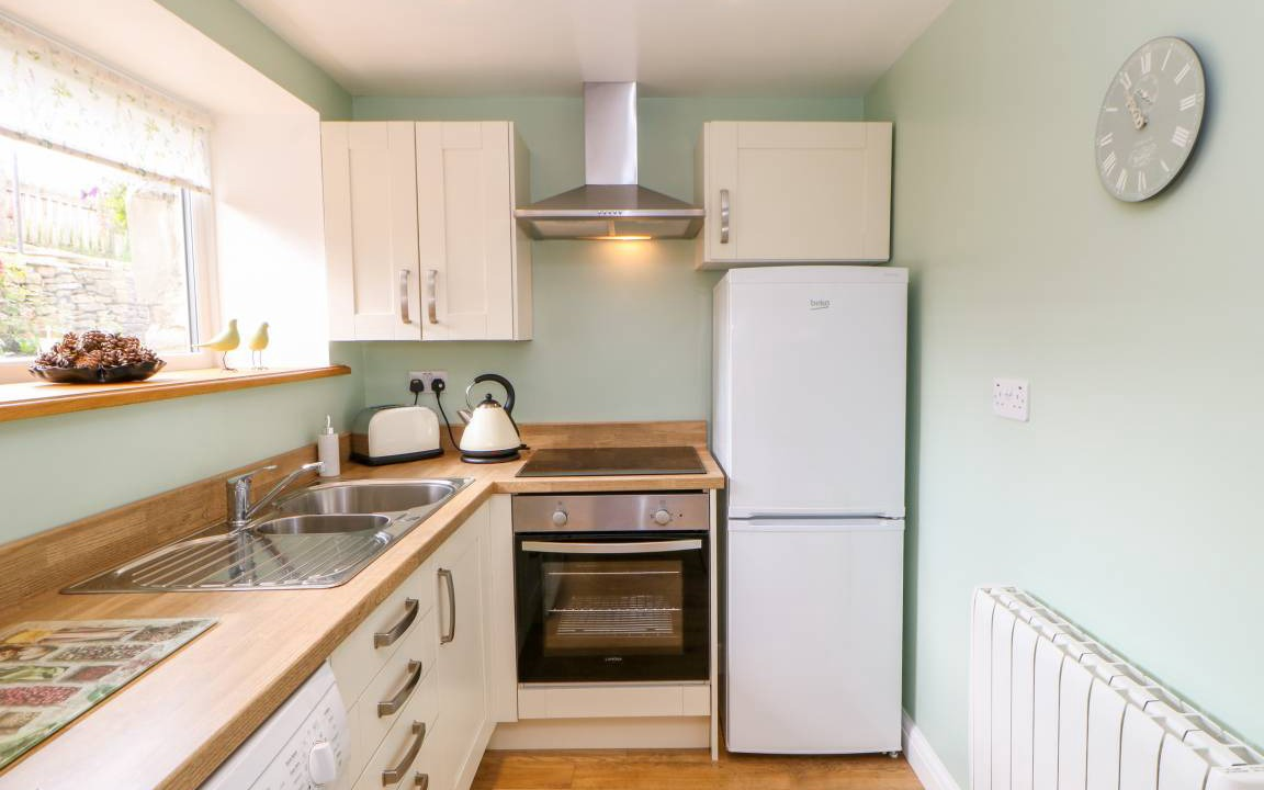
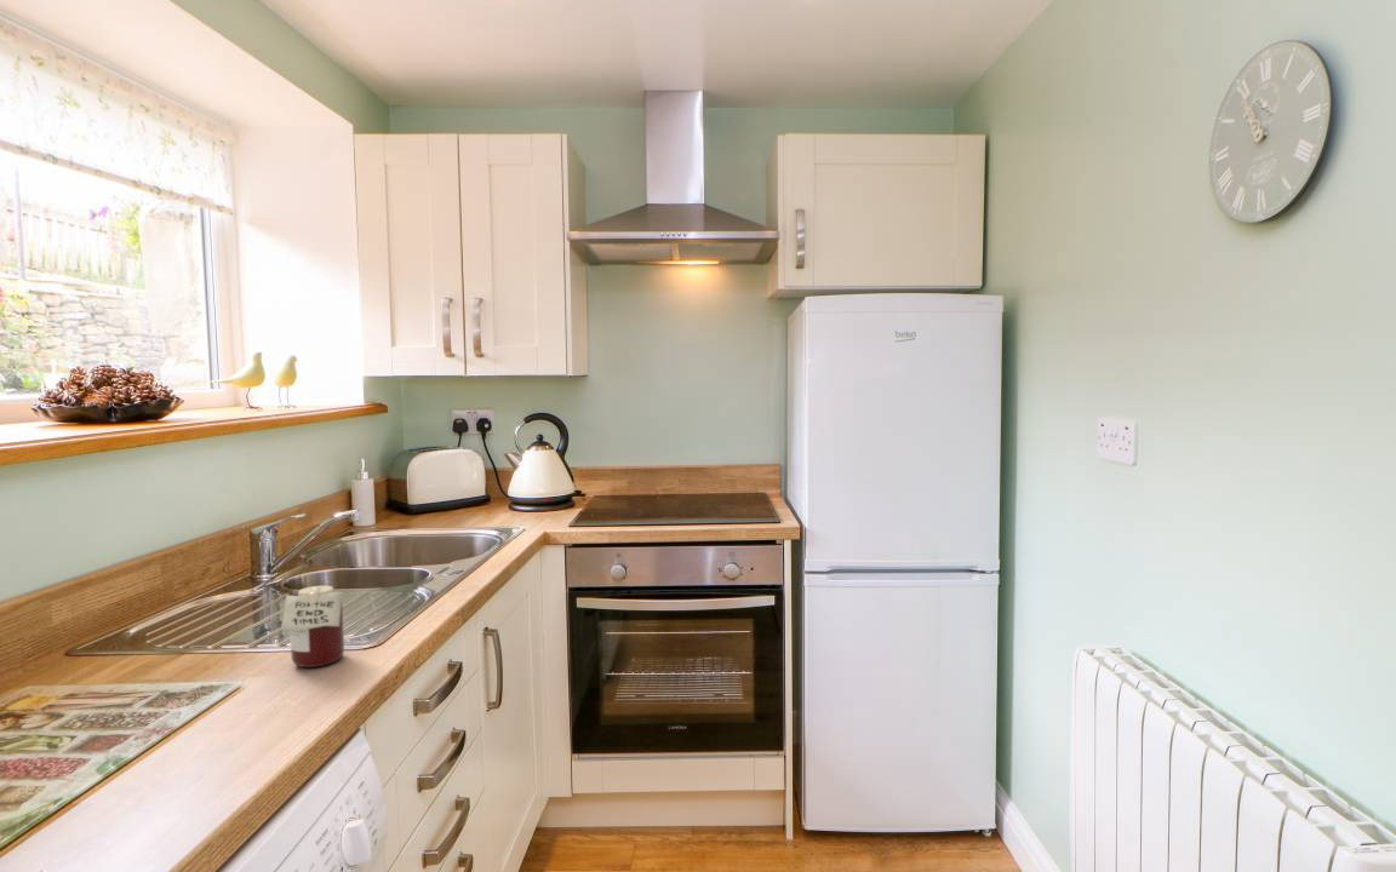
+ jar [280,585,345,669]
